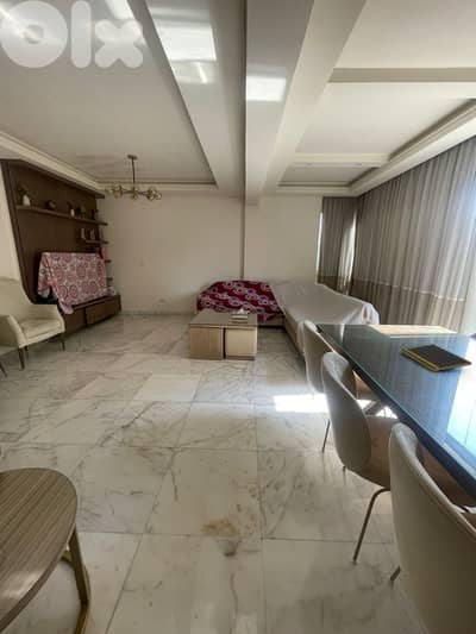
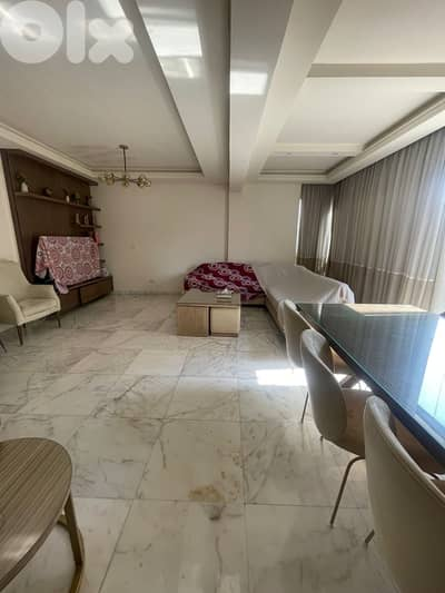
- notepad [401,343,472,372]
